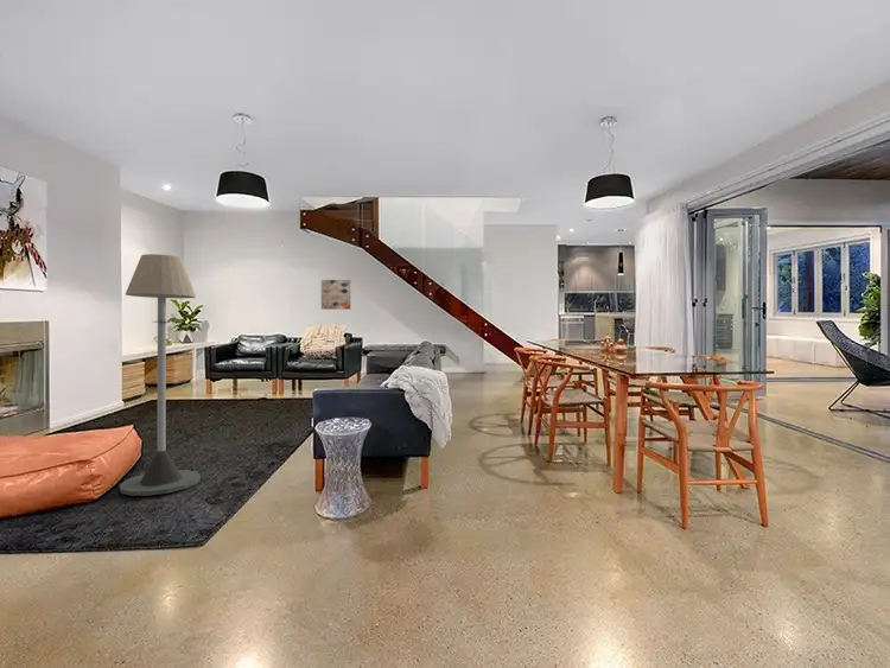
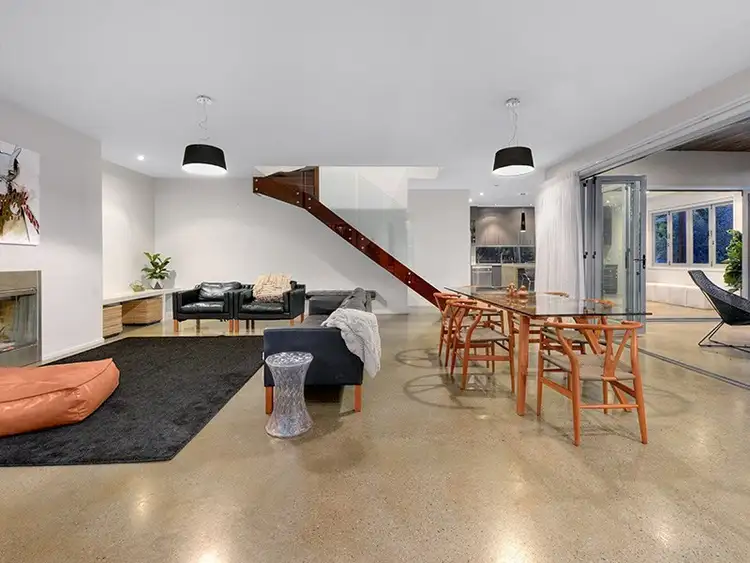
- floor lamp [119,253,202,497]
- wall art [320,279,352,311]
